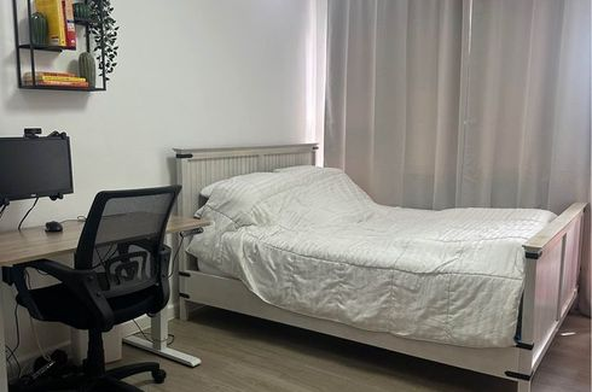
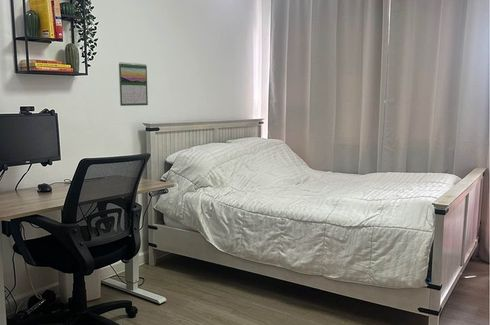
+ calendar [118,61,149,107]
